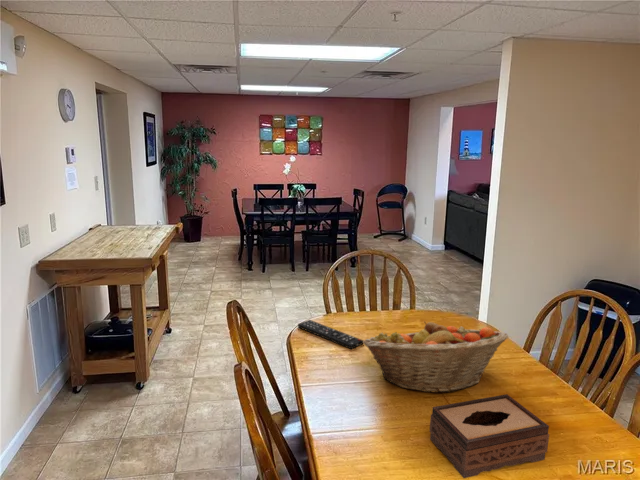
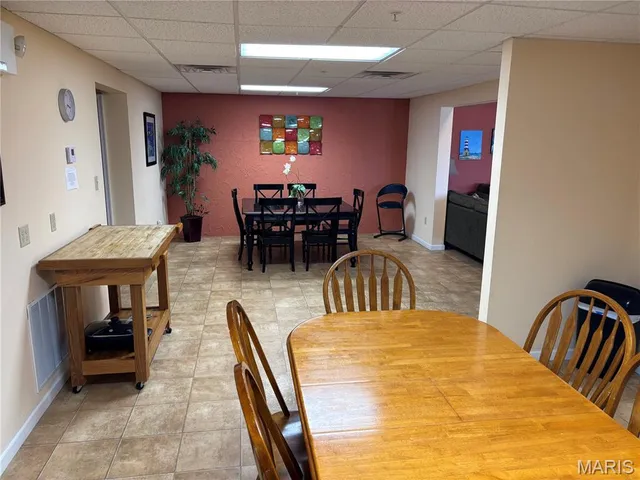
- fruit basket [363,320,509,394]
- remote control [297,319,364,350]
- tissue box [429,393,550,479]
